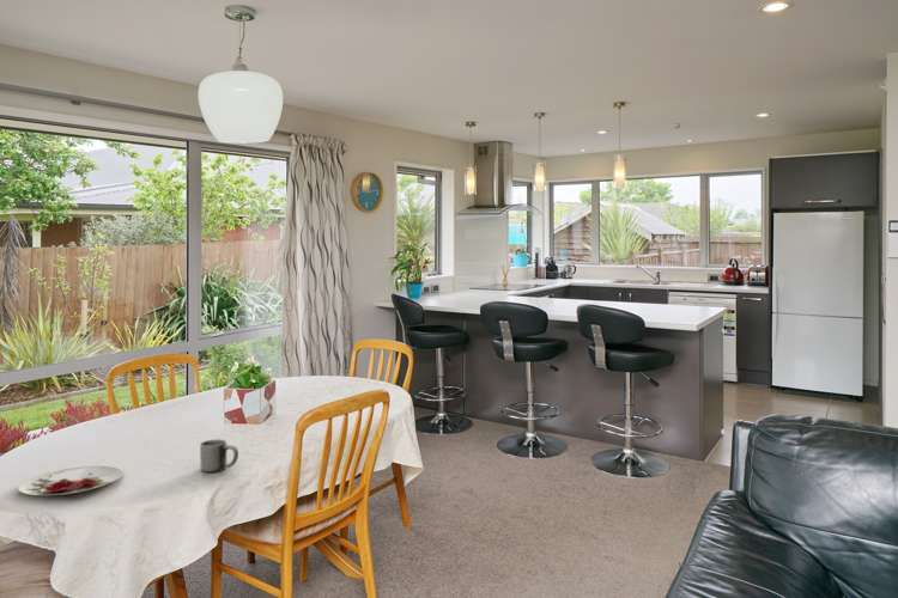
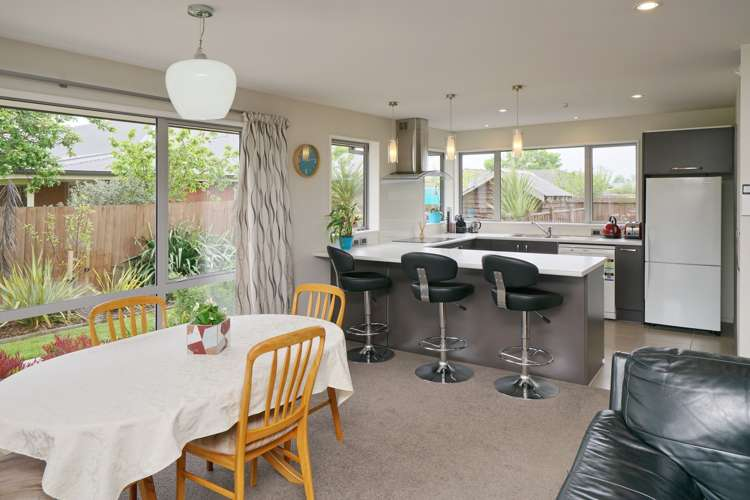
- plate [17,465,123,496]
- mug [199,438,239,474]
